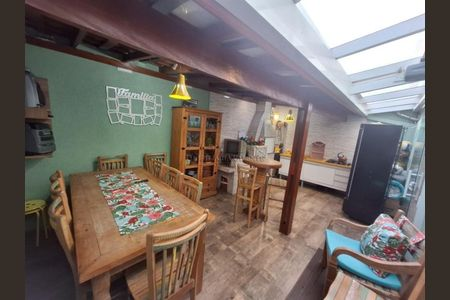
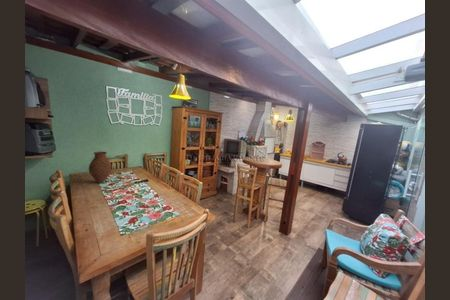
+ vase [88,151,112,184]
